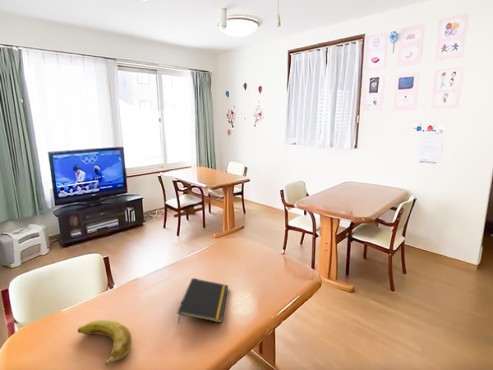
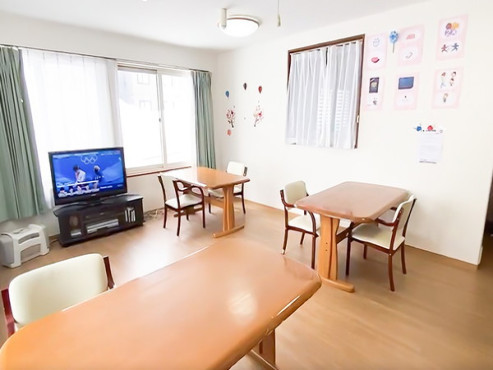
- notepad [176,277,229,324]
- banana [77,319,133,366]
